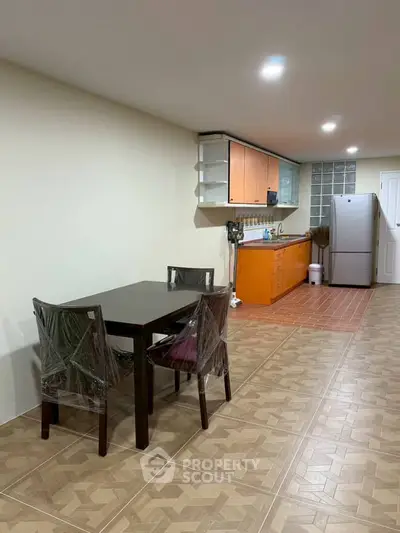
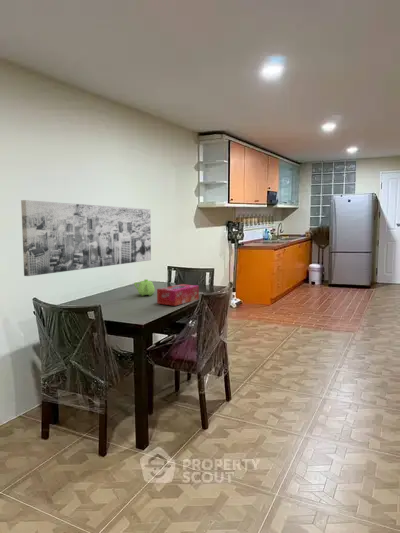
+ teapot [133,278,156,297]
+ wall art [20,199,152,277]
+ tissue box [156,283,200,307]
